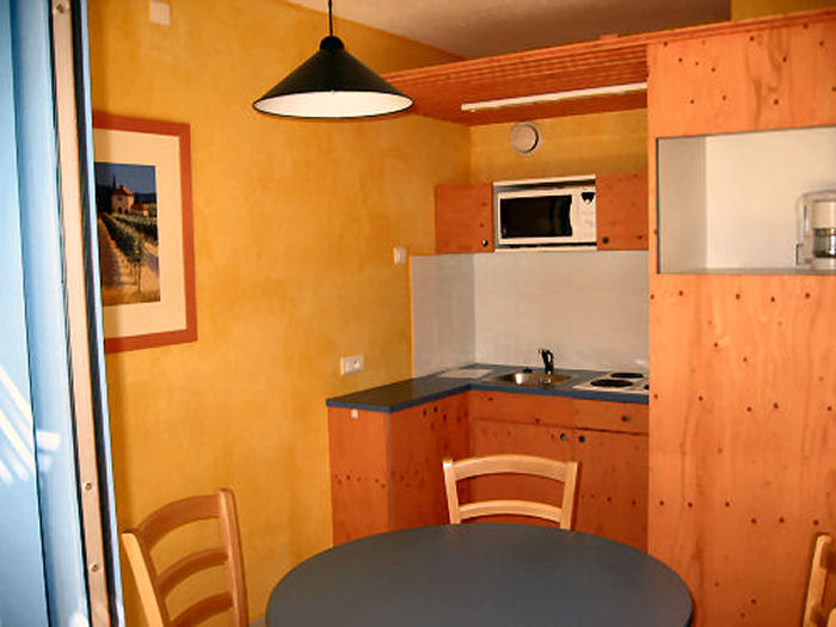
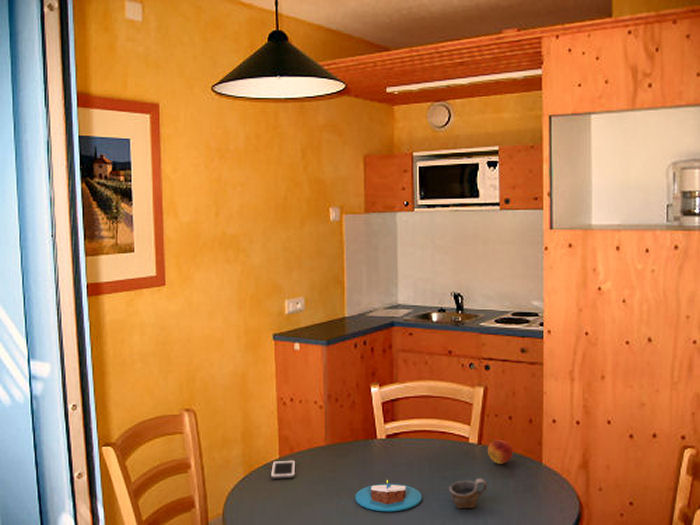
+ cup [448,477,488,509]
+ candle [355,479,423,512]
+ cell phone [270,459,296,480]
+ fruit [487,439,514,465]
